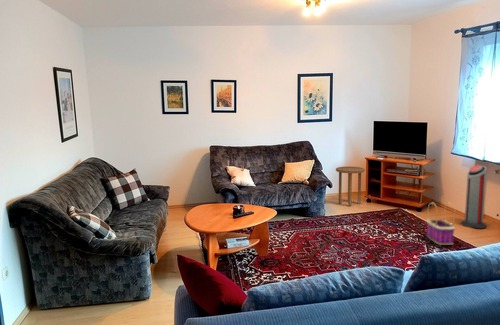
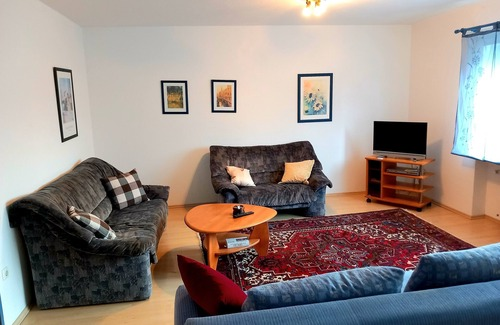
- side table [335,166,366,207]
- air purifier [460,164,487,230]
- basket [426,201,456,246]
